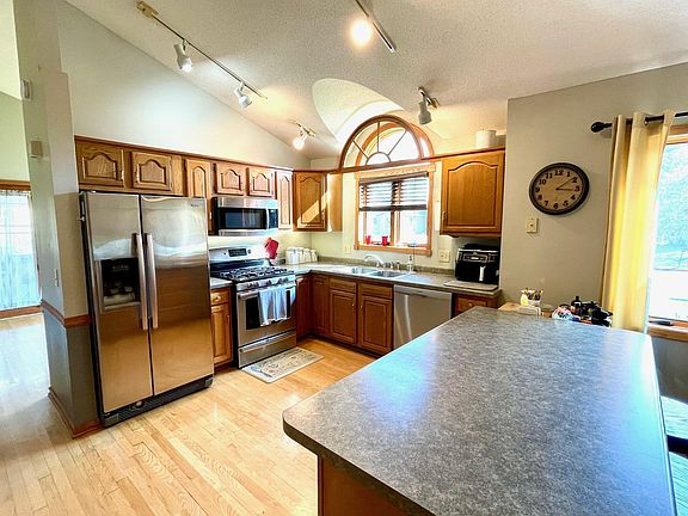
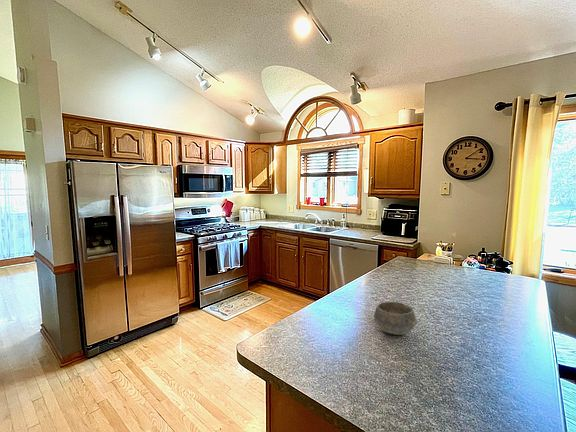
+ bowl [373,301,418,336]
